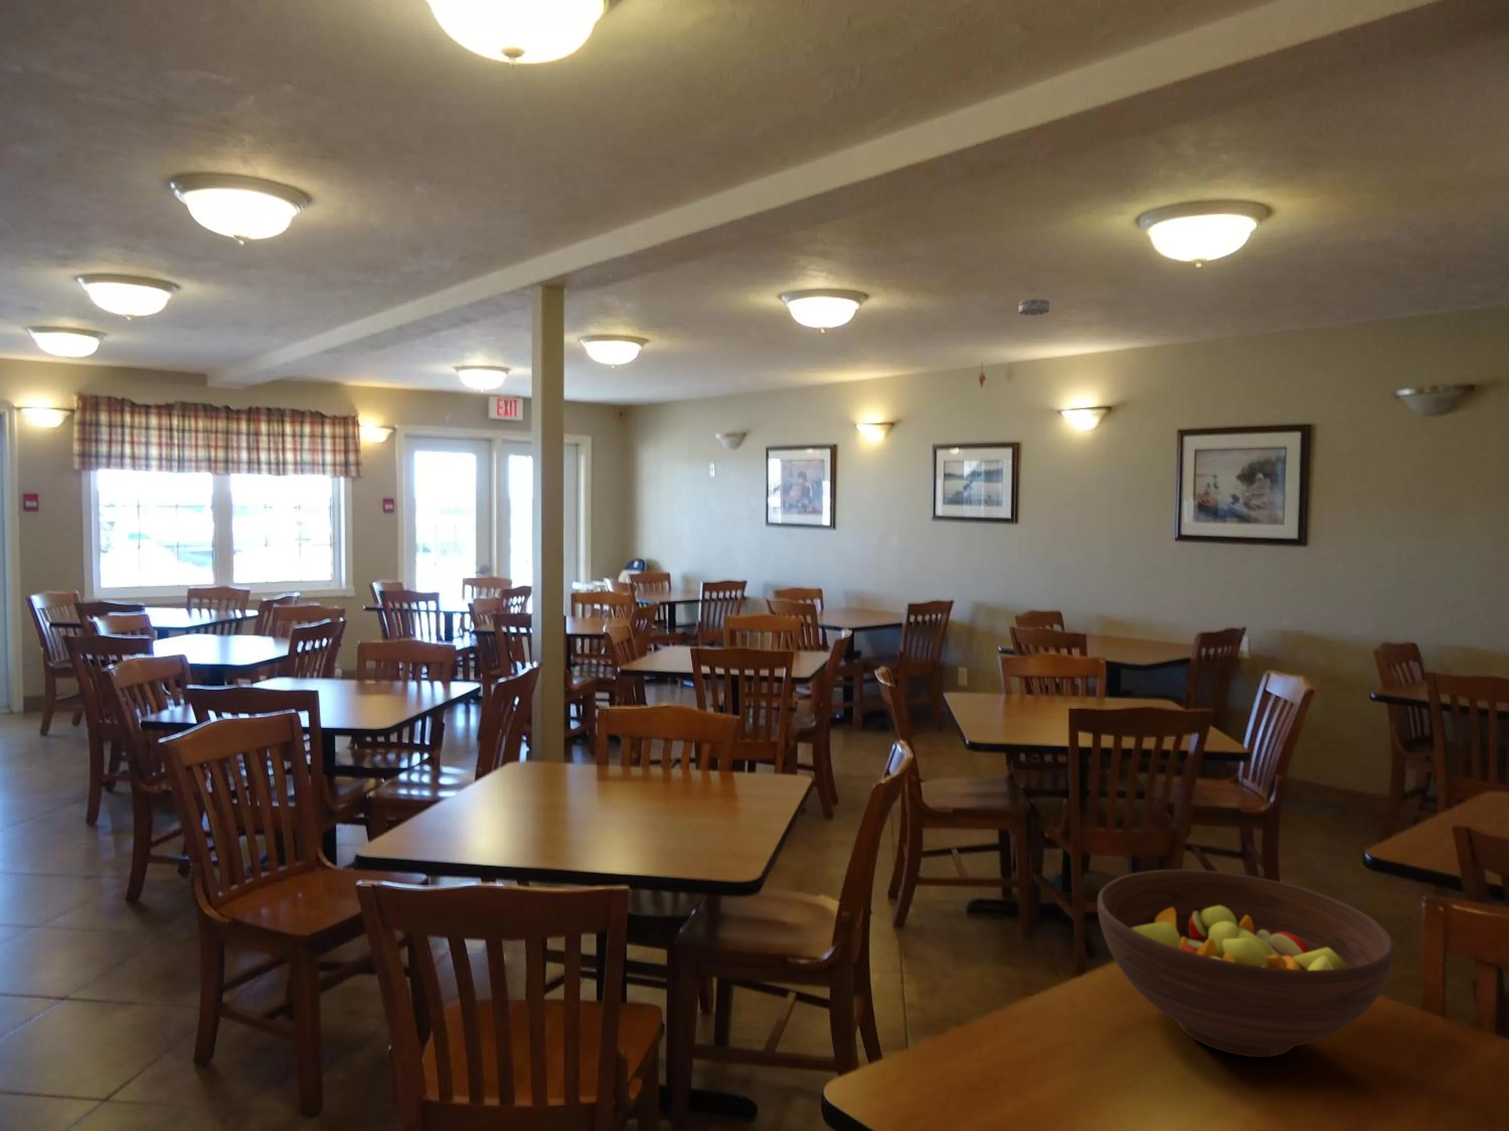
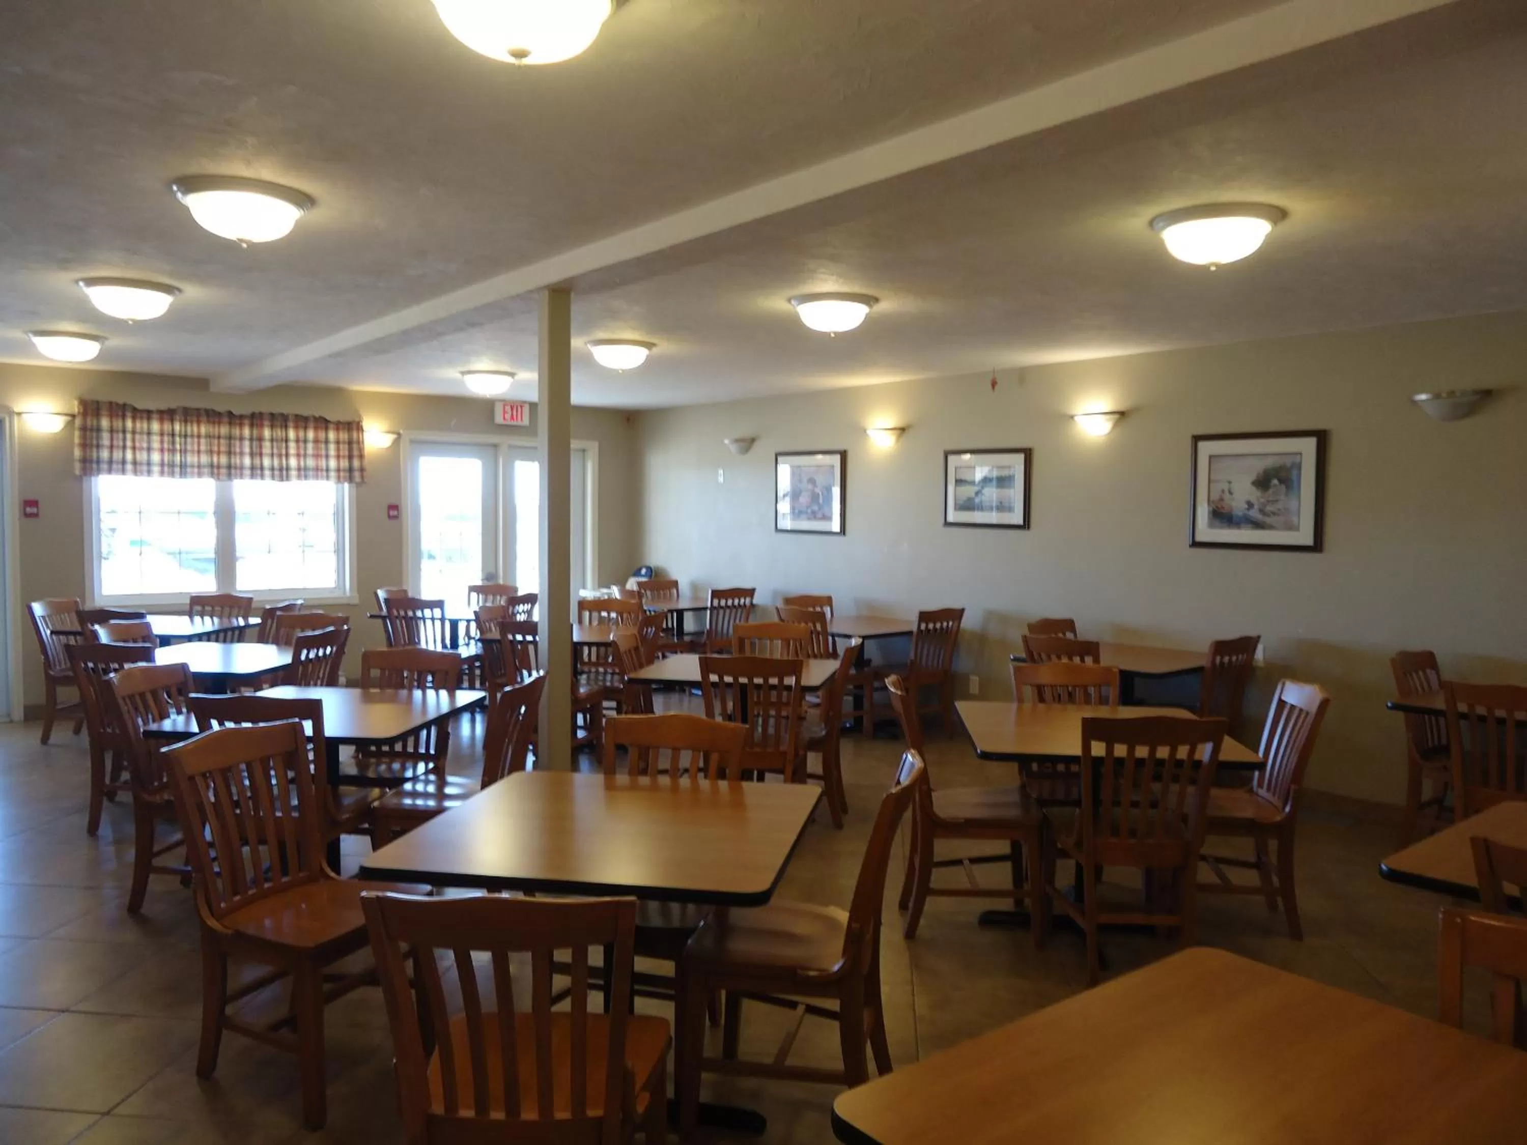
- fruit bowl [1097,870,1394,1057]
- smoke detector [1018,298,1049,316]
